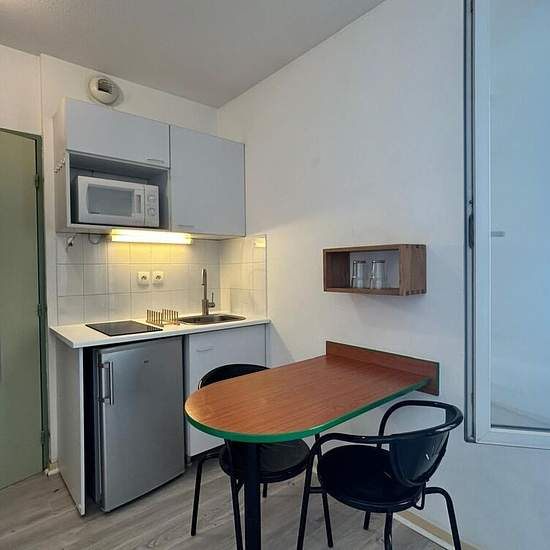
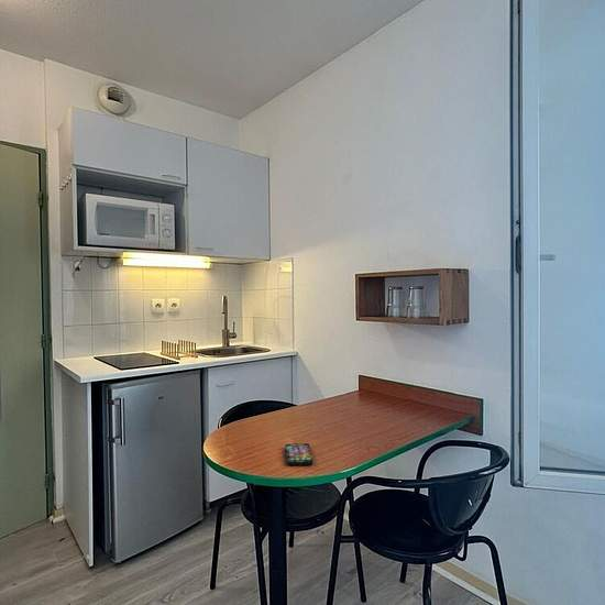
+ smartphone [284,442,315,466]
